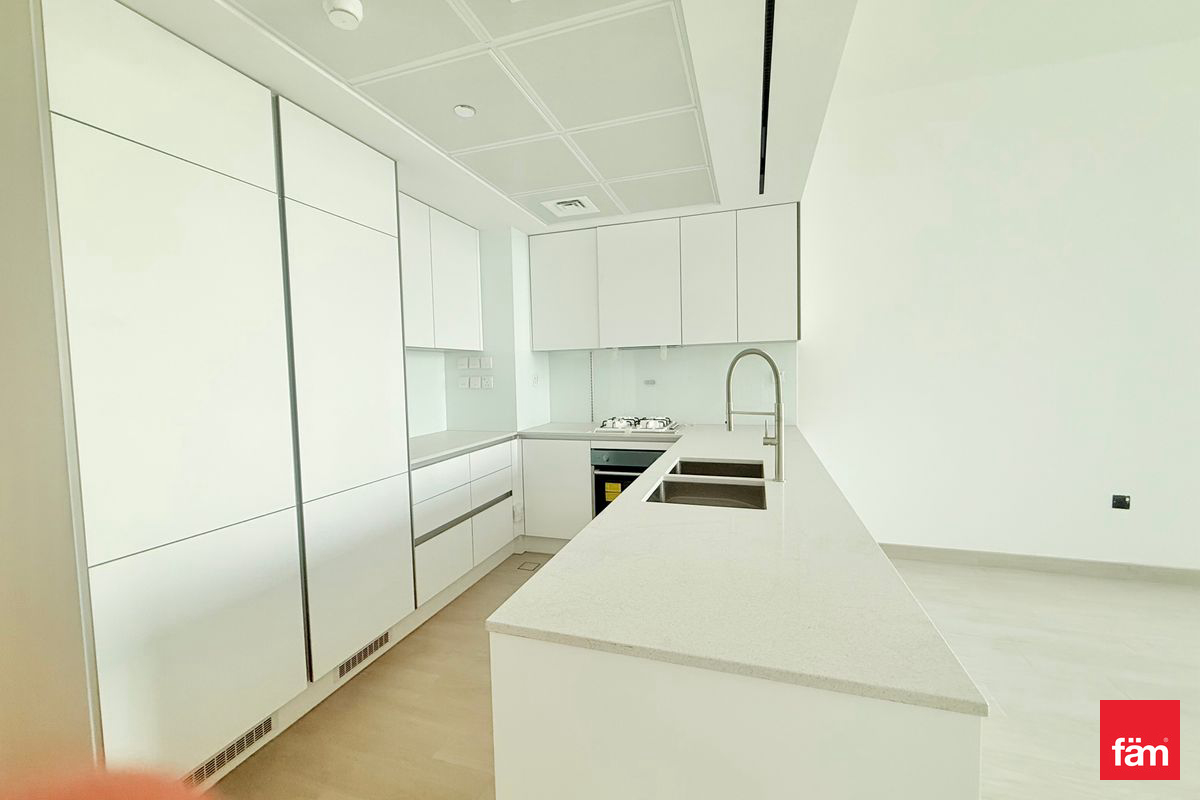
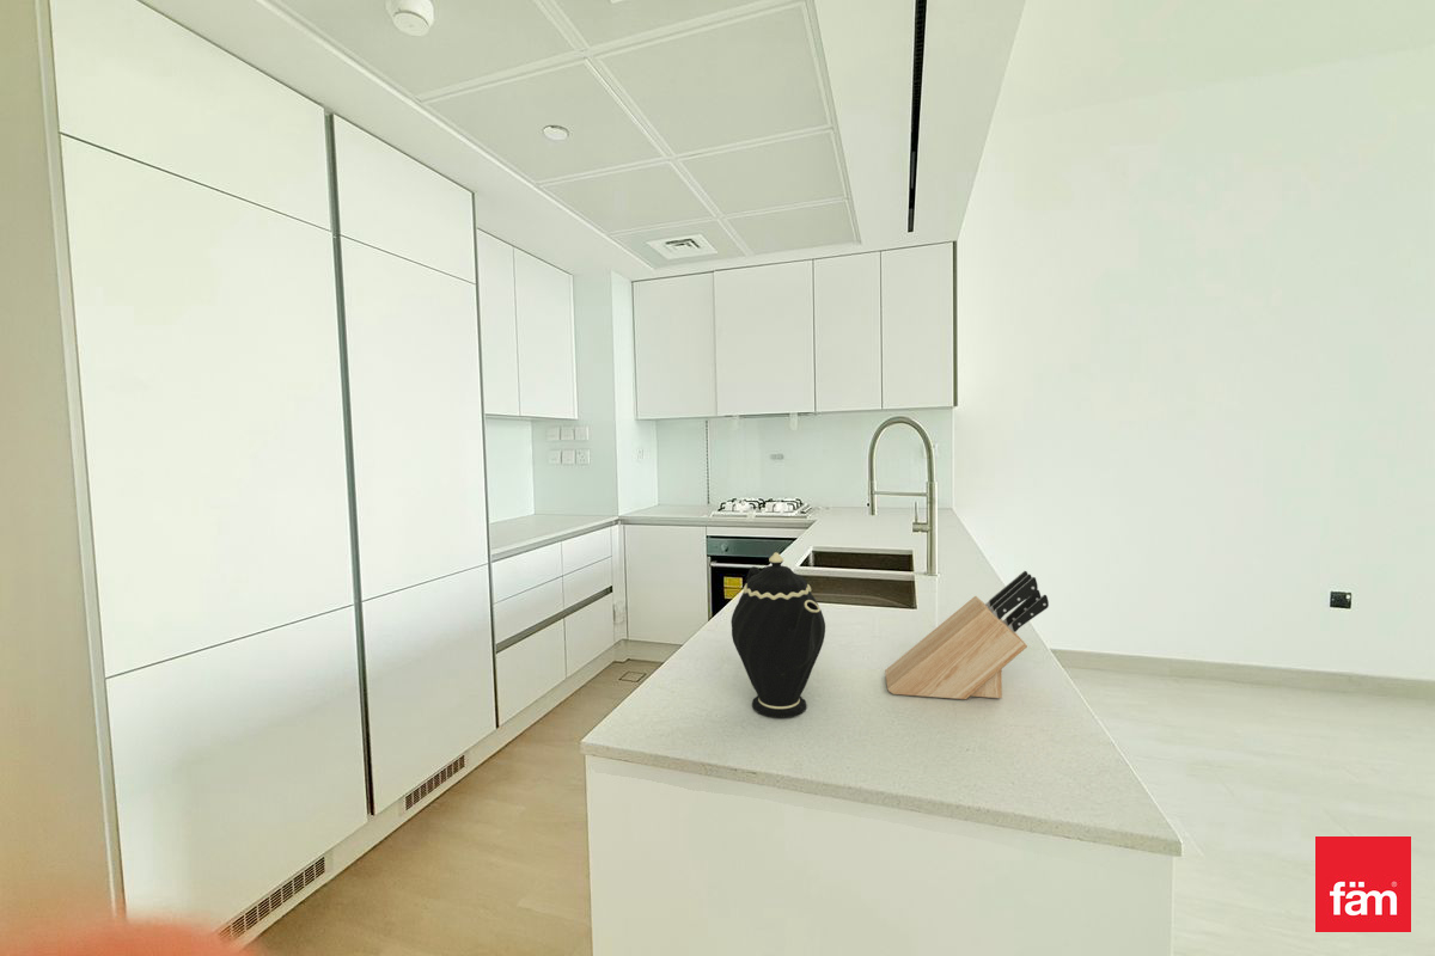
+ teapot [729,551,826,719]
+ knife block [884,570,1050,700]
